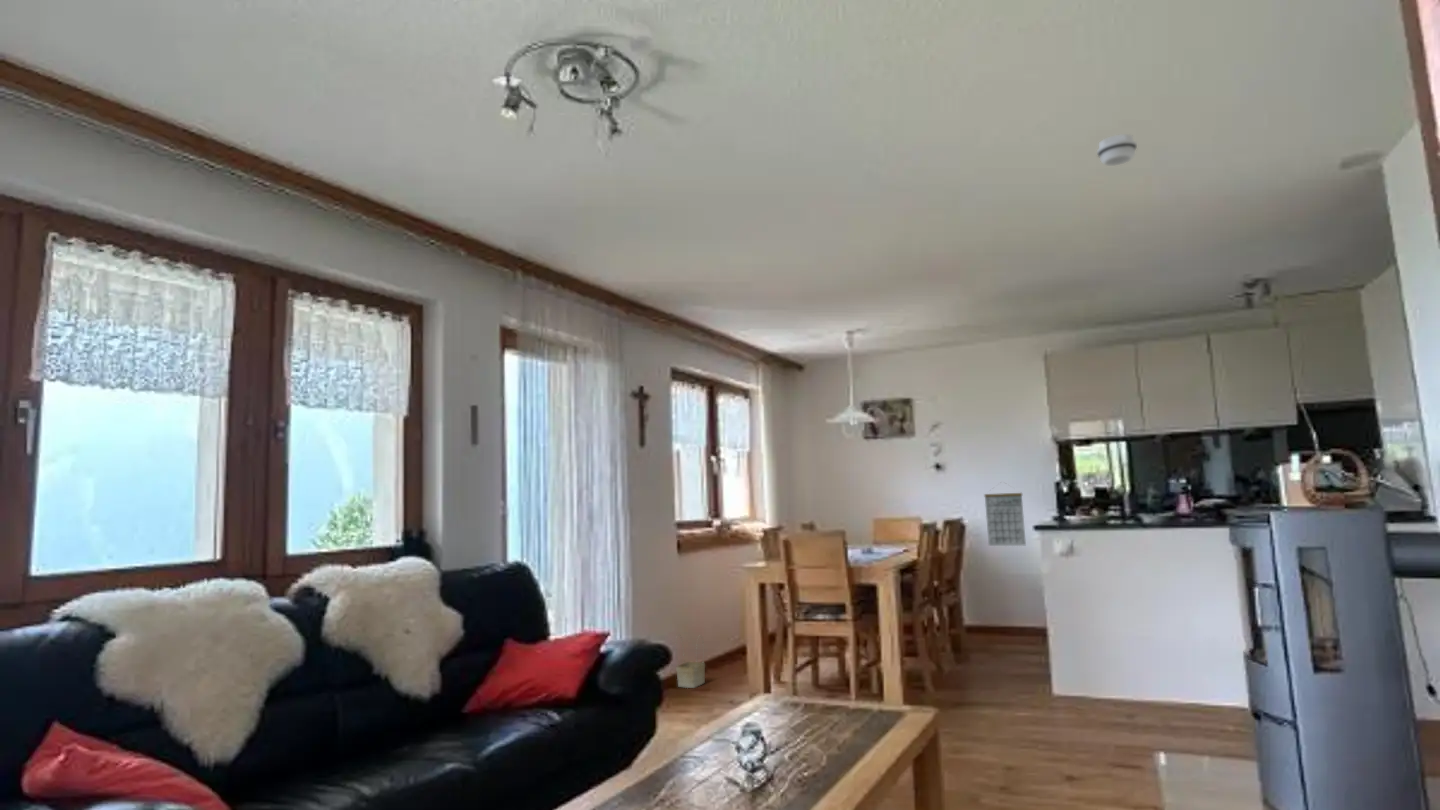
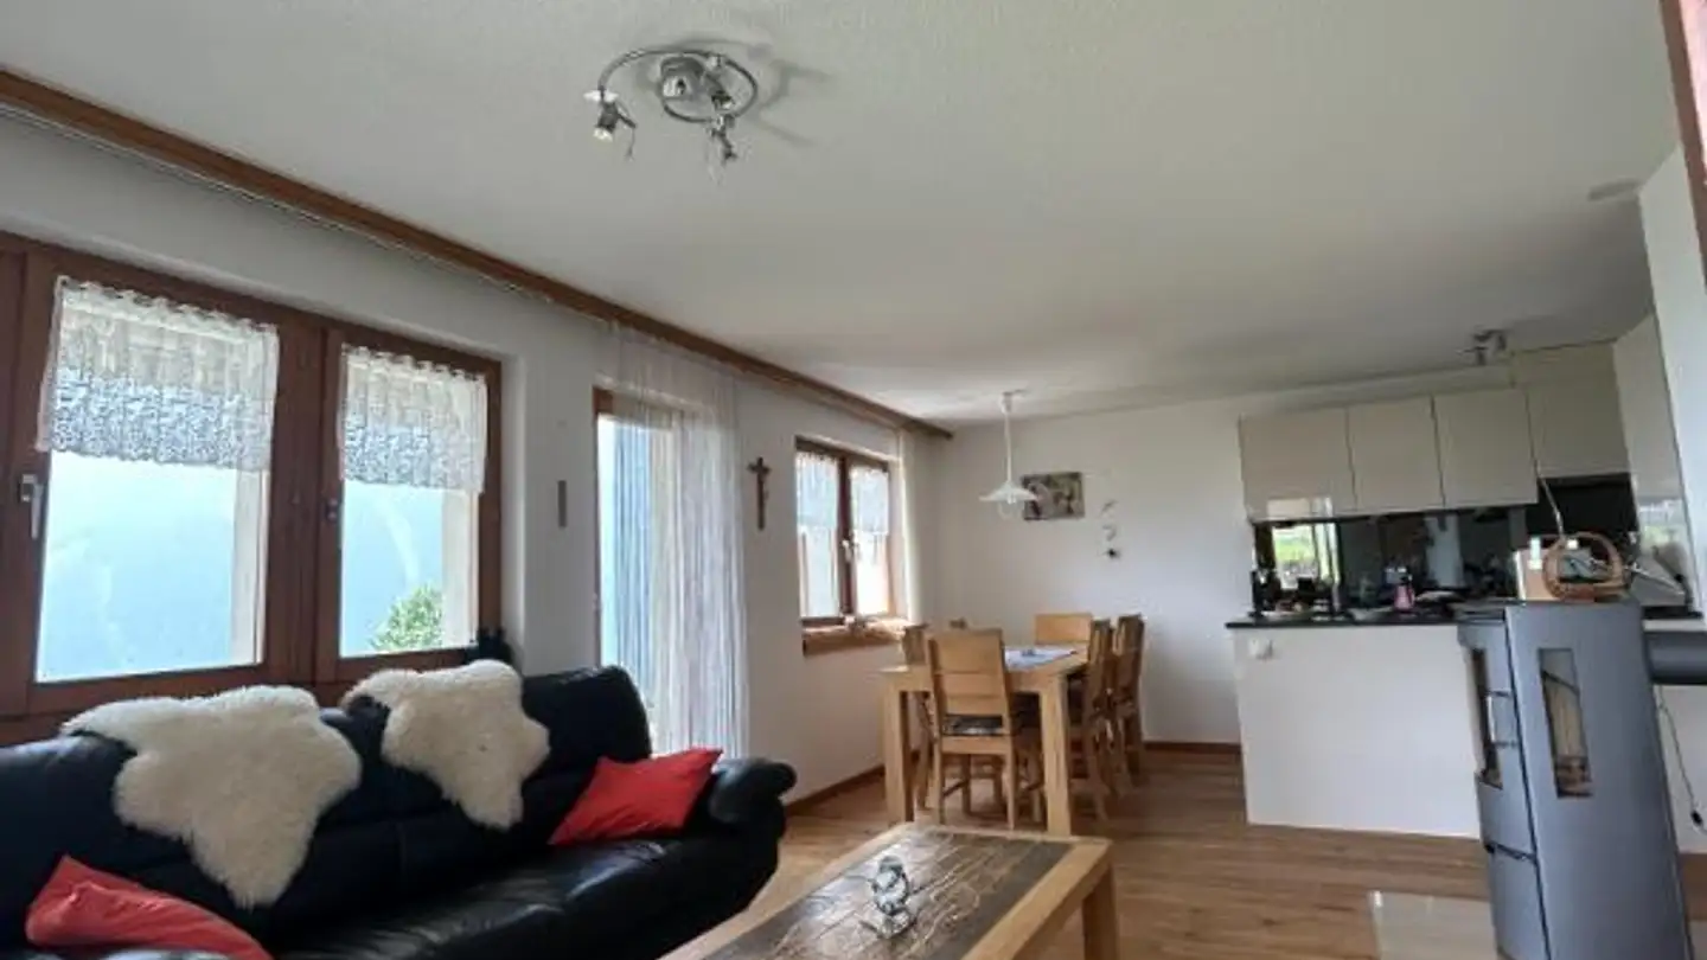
- smoke detector [1096,133,1138,167]
- basket [675,633,706,689]
- calendar [983,480,1027,547]
